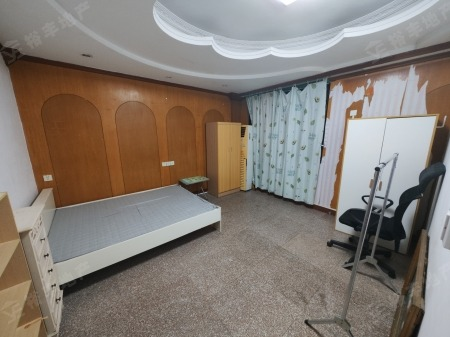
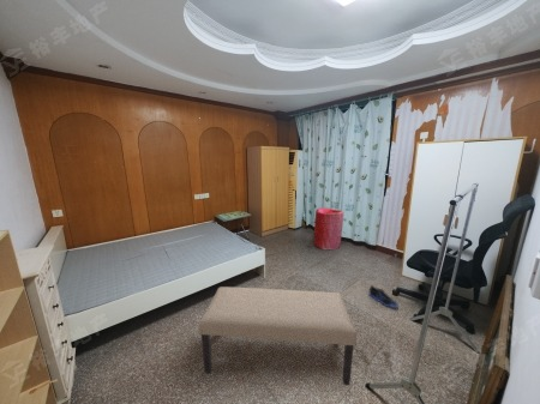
+ bench [198,285,358,386]
+ laundry hamper [312,206,344,251]
+ sneaker [367,284,400,309]
